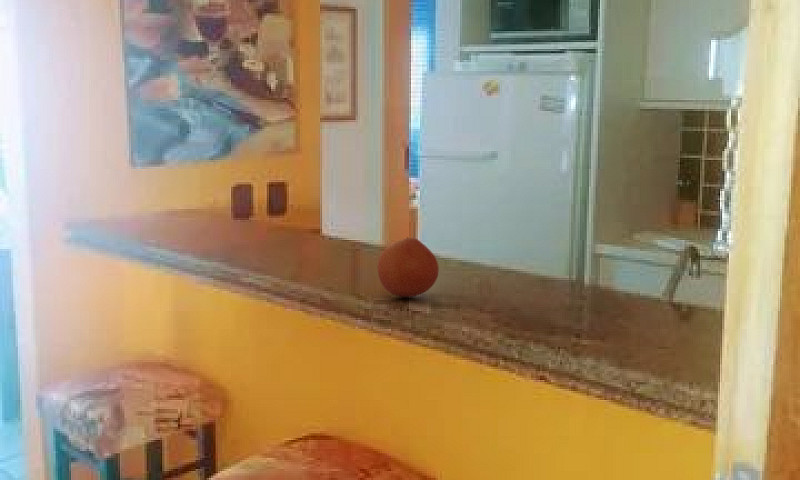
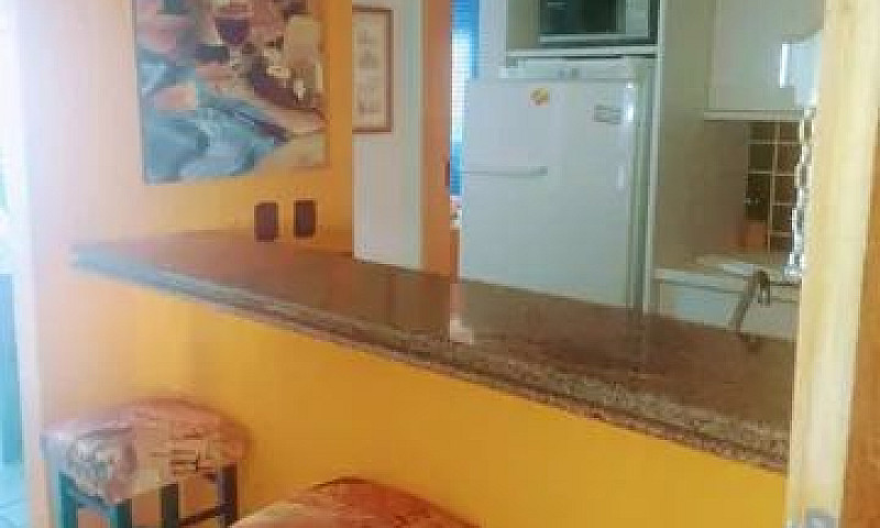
- fruit [377,236,440,298]
